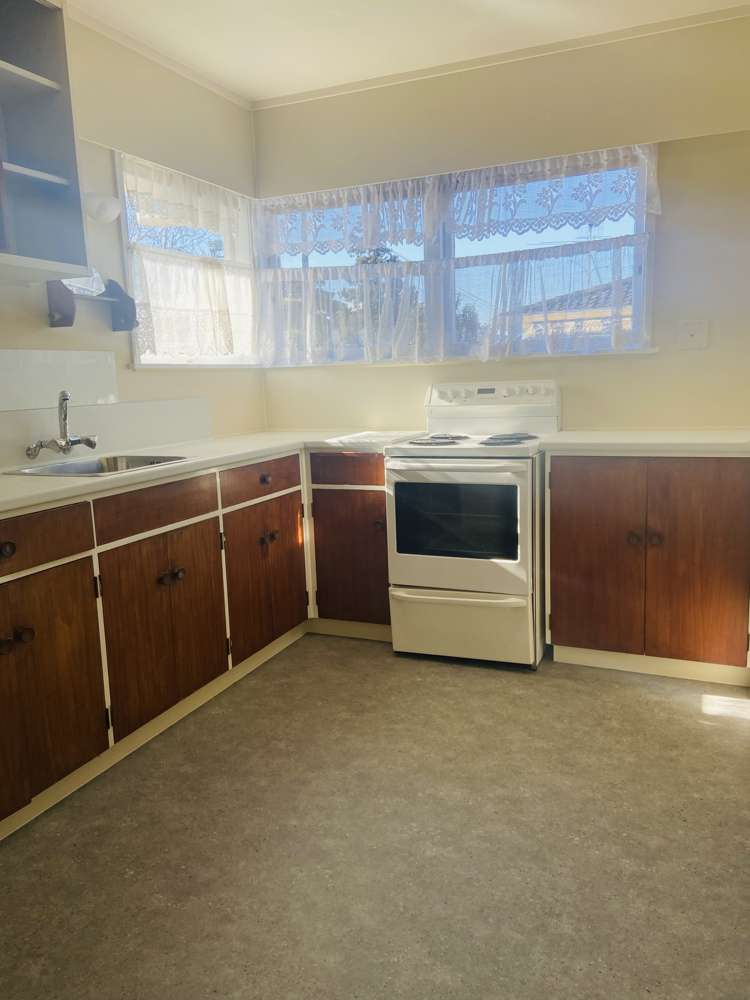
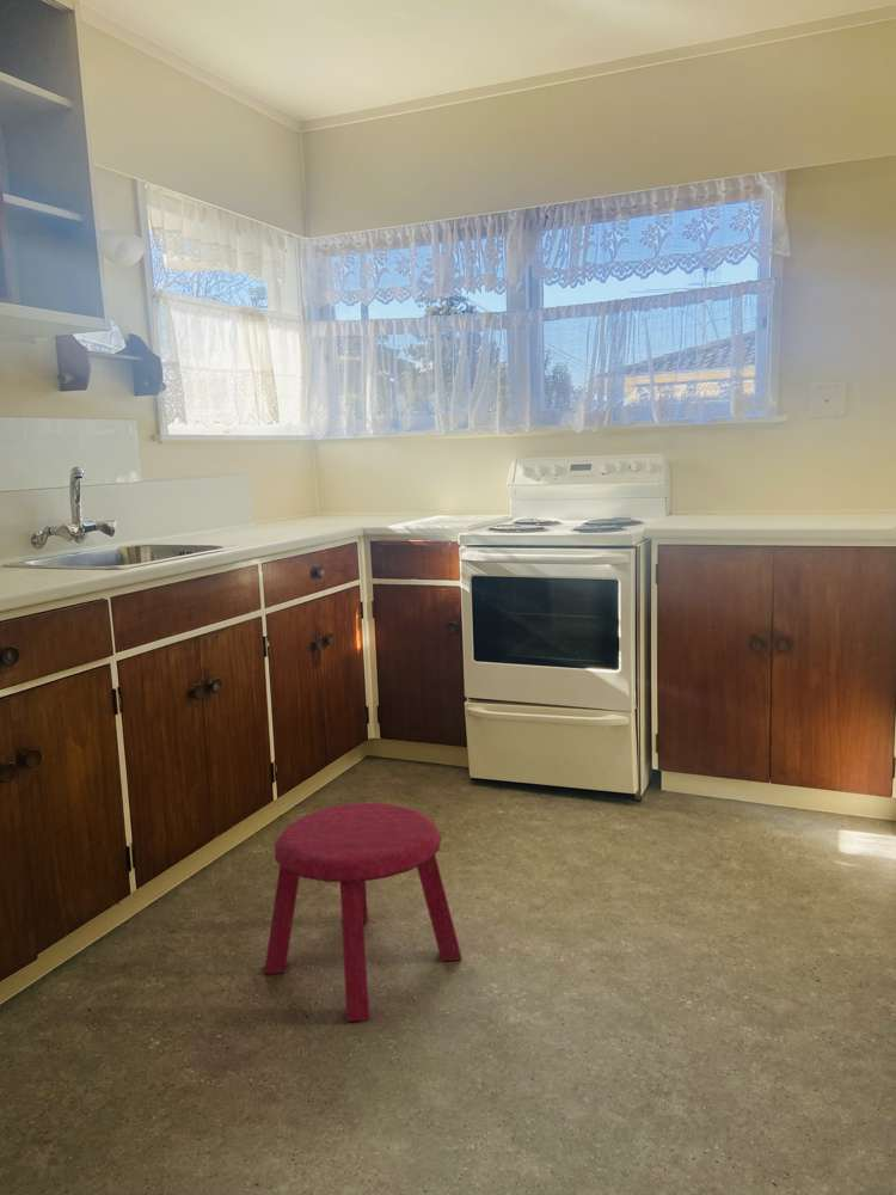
+ stool [263,802,462,1023]
